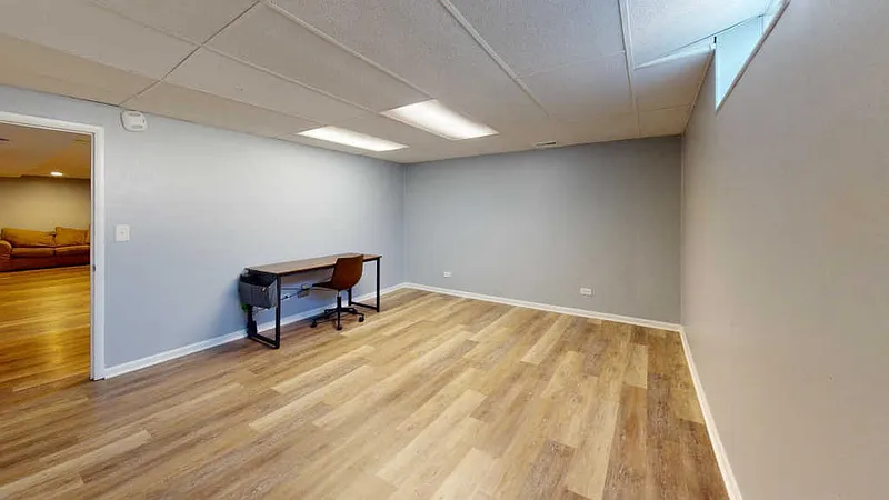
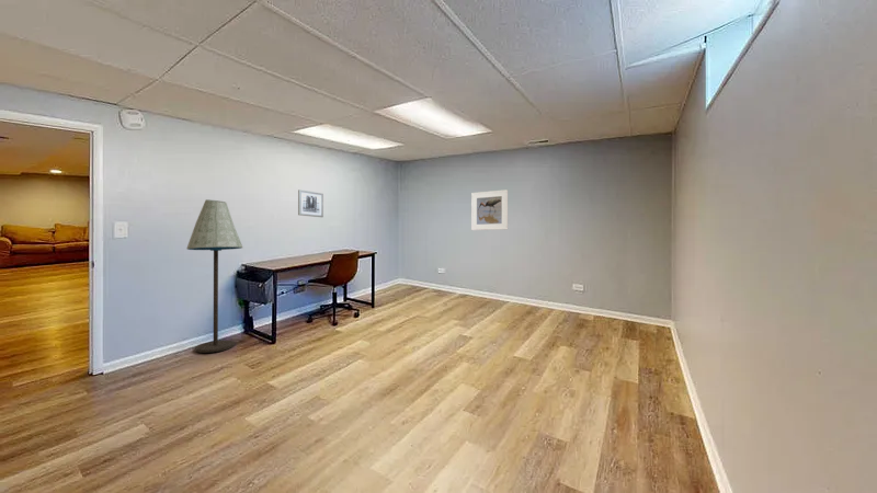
+ floor lamp [185,198,243,354]
+ wall art [297,188,324,218]
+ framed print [470,188,509,231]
